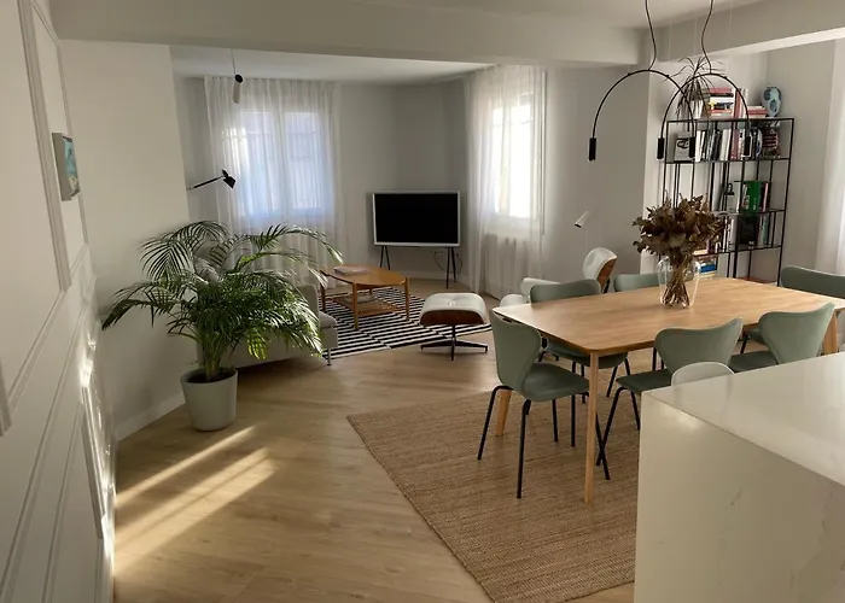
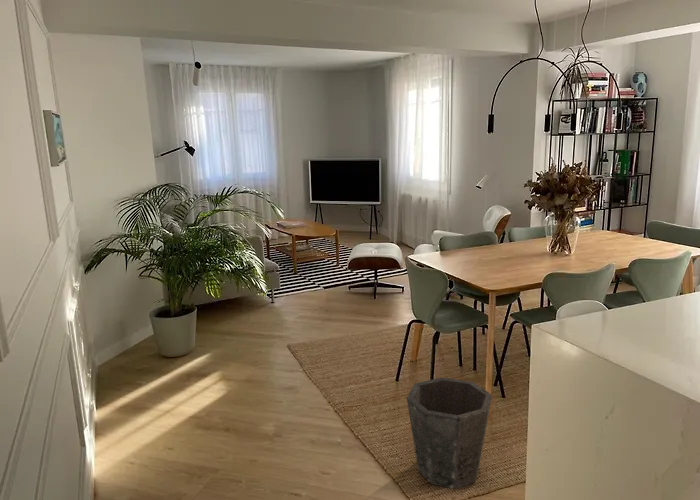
+ waste bin [406,376,493,490]
